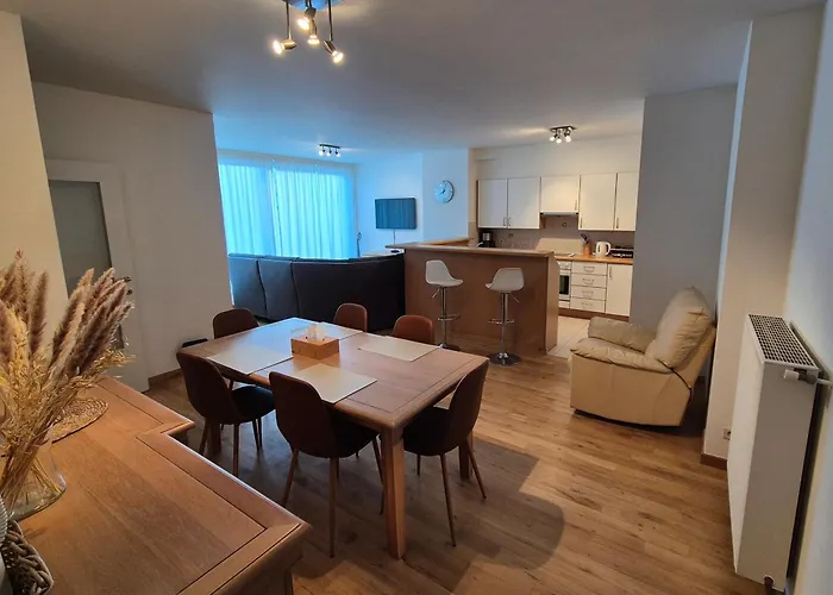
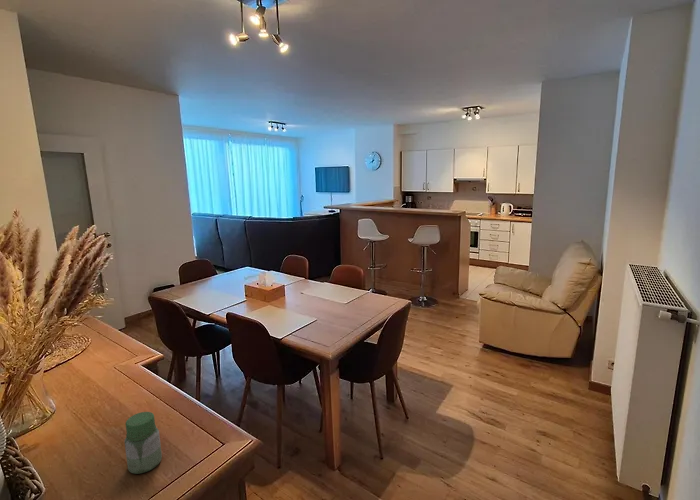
+ jar [123,411,163,475]
